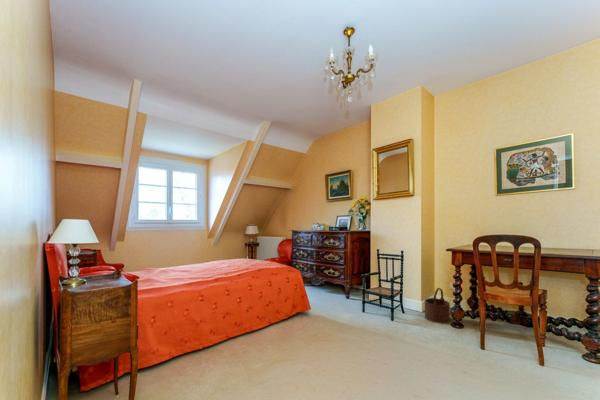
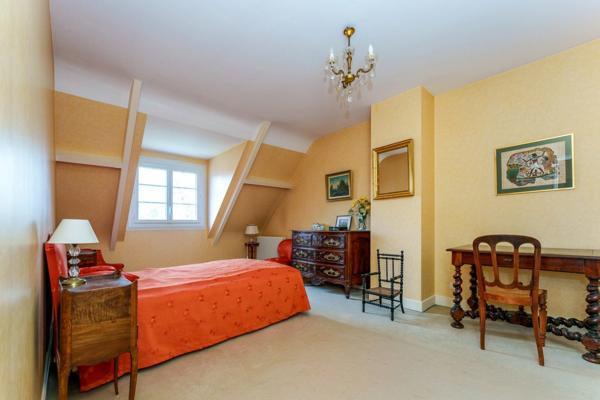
- wooden bucket [424,287,451,324]
